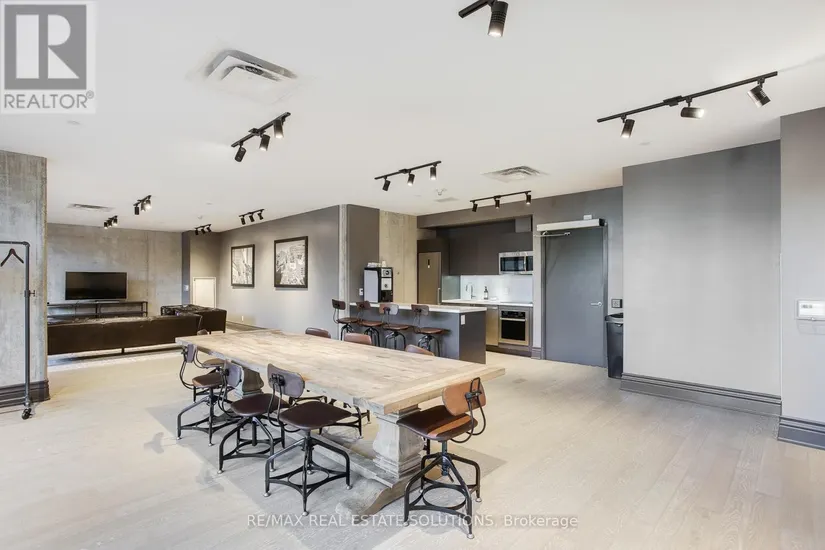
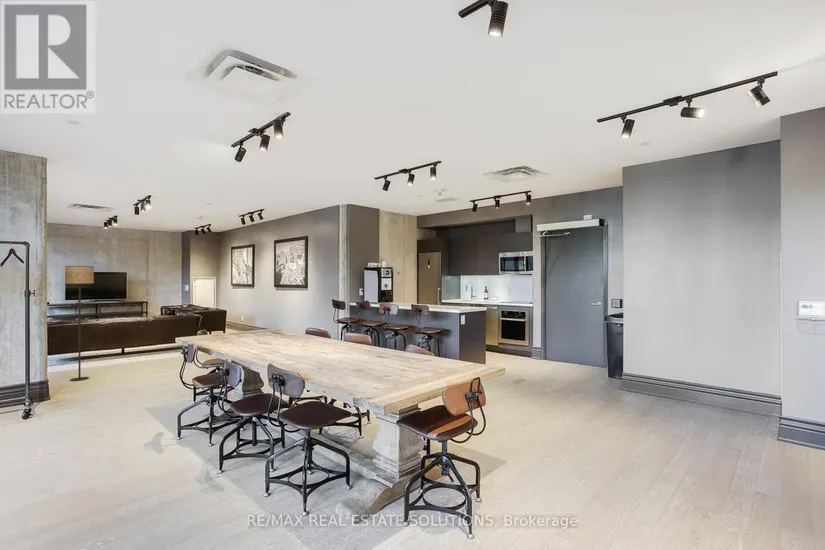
+ floor lamp [64,265,95,382]
